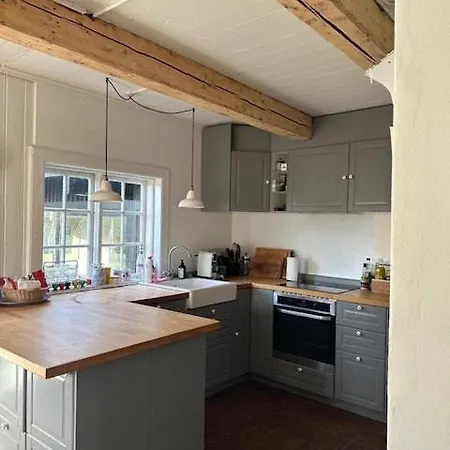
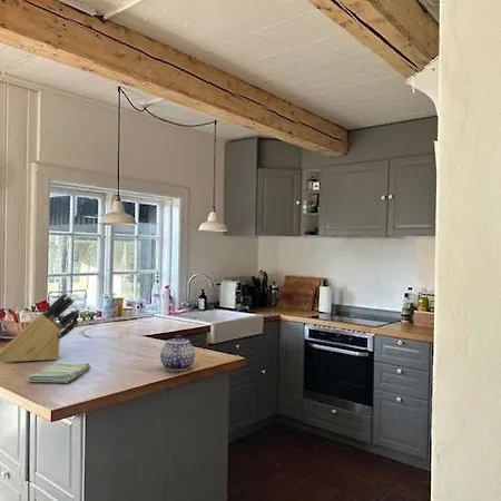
+ teapot [159,333,196,372]
+ knife block [0,292,81,364]
+ dish towel [27,362,91,384]
